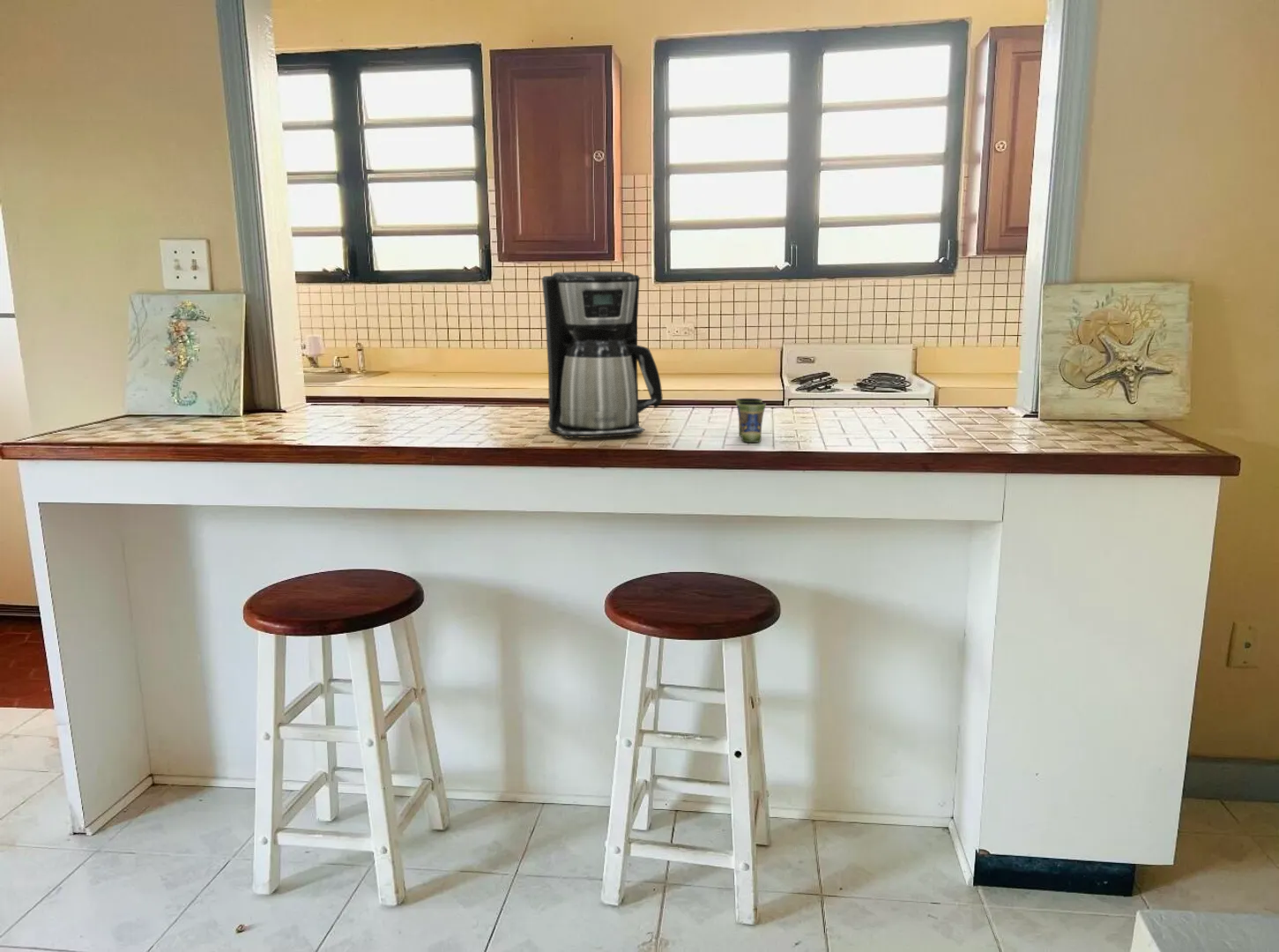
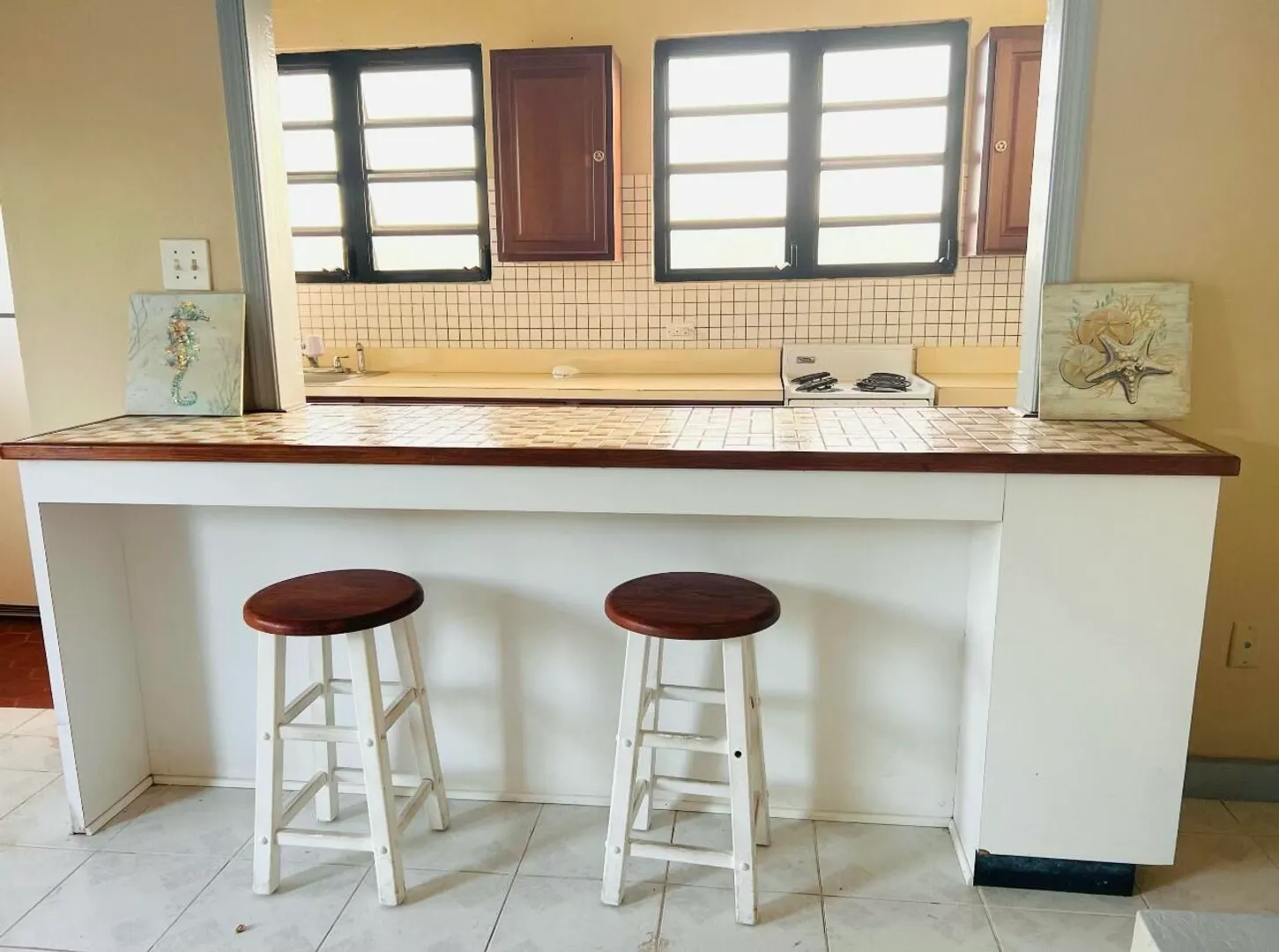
- cup [735,398,767,443]
- coffee maker [541,271,664,440]
